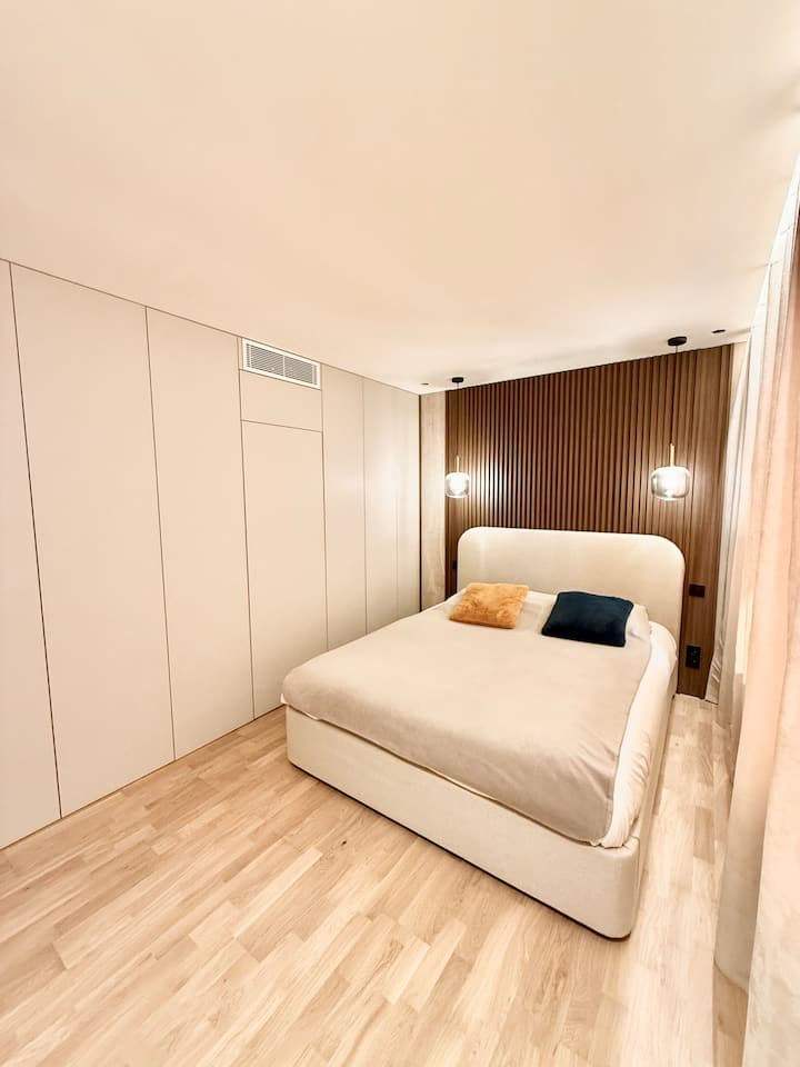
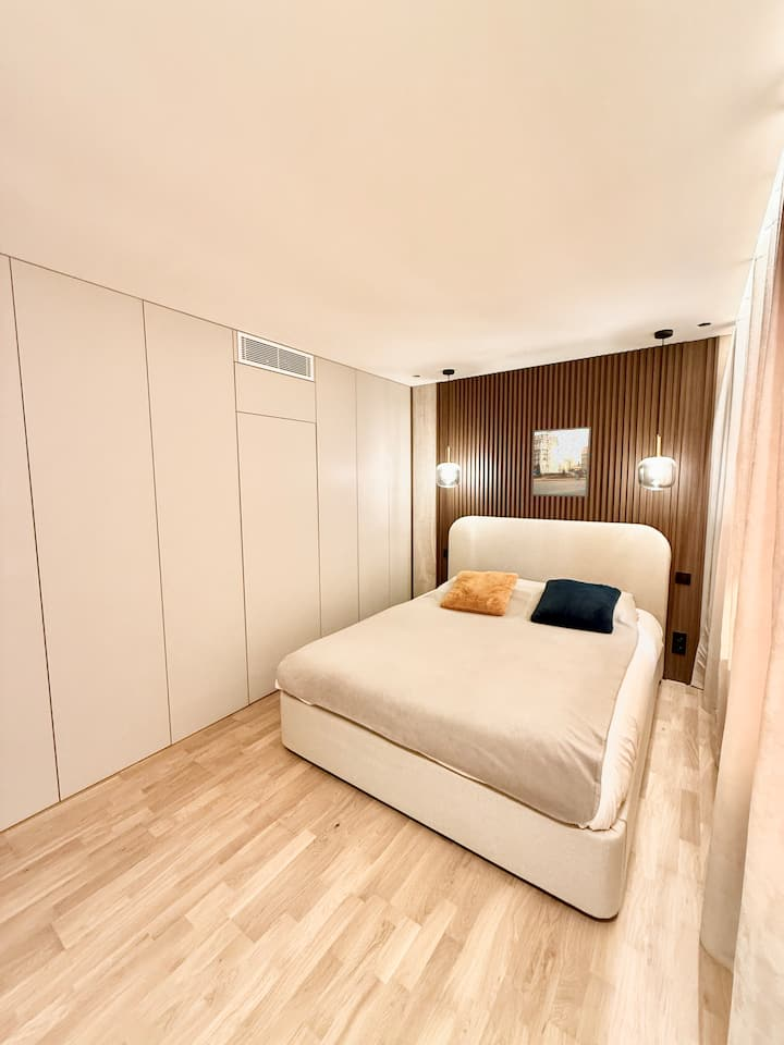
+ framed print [530,426,592,499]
